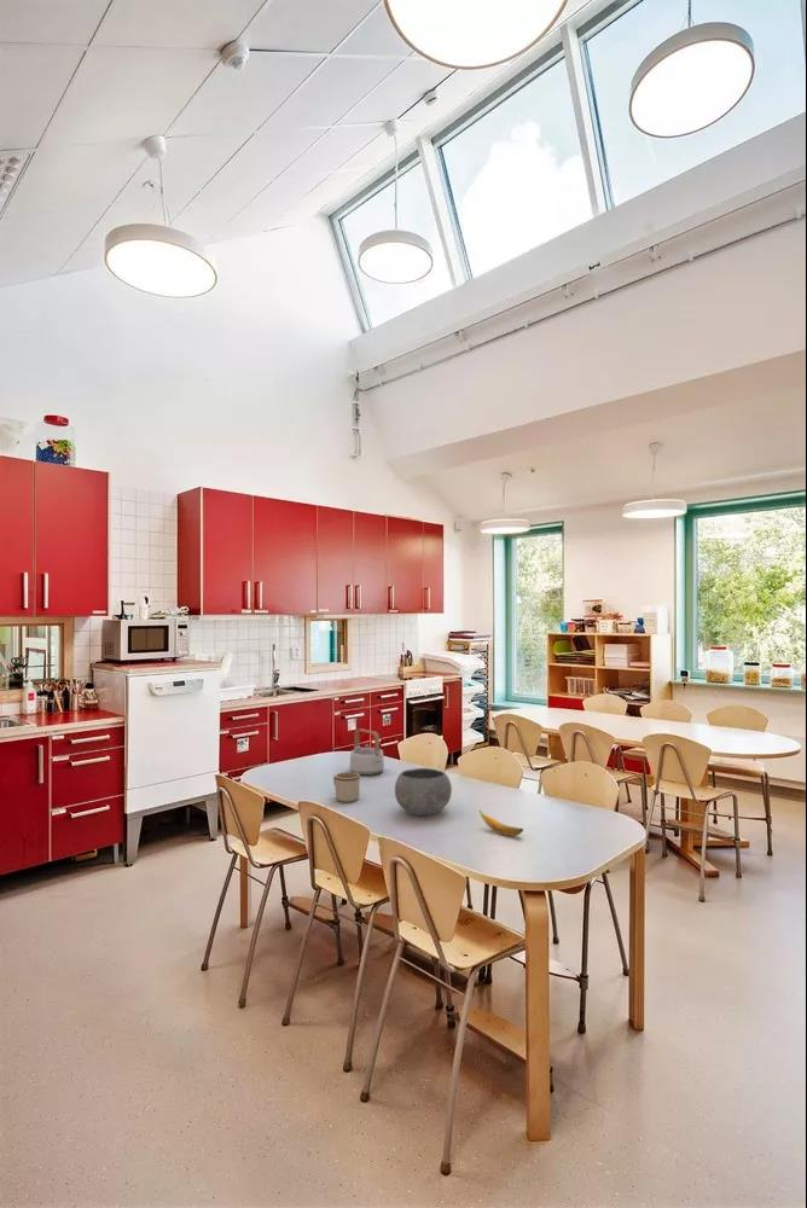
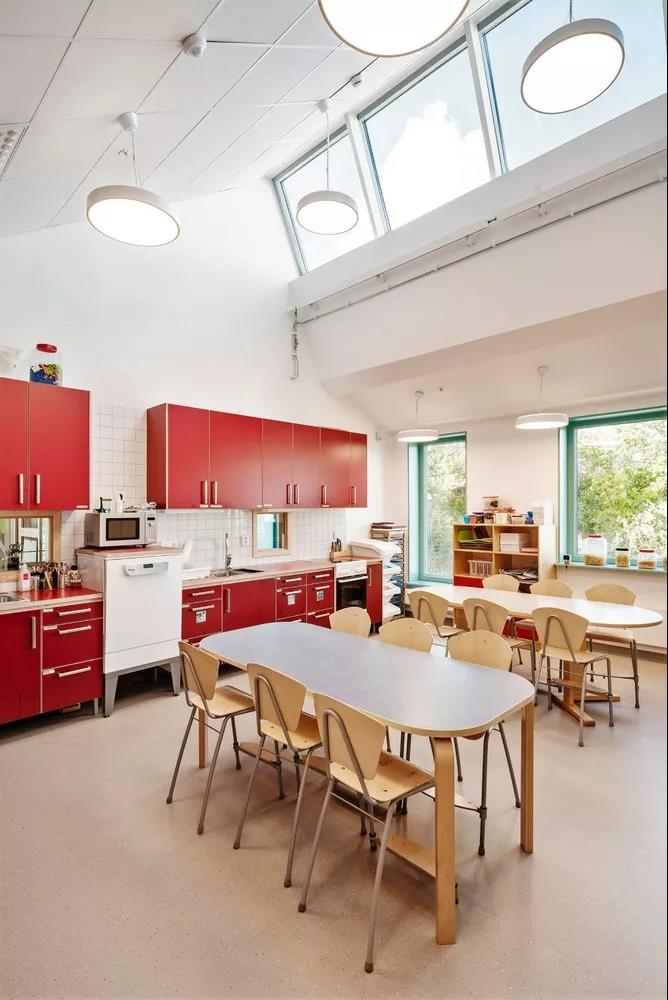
- mug [332,771,361,803]
- teapot [349,727,385,777]
- banana [478,809,524,837]
- bowl [394,767,453,817]
